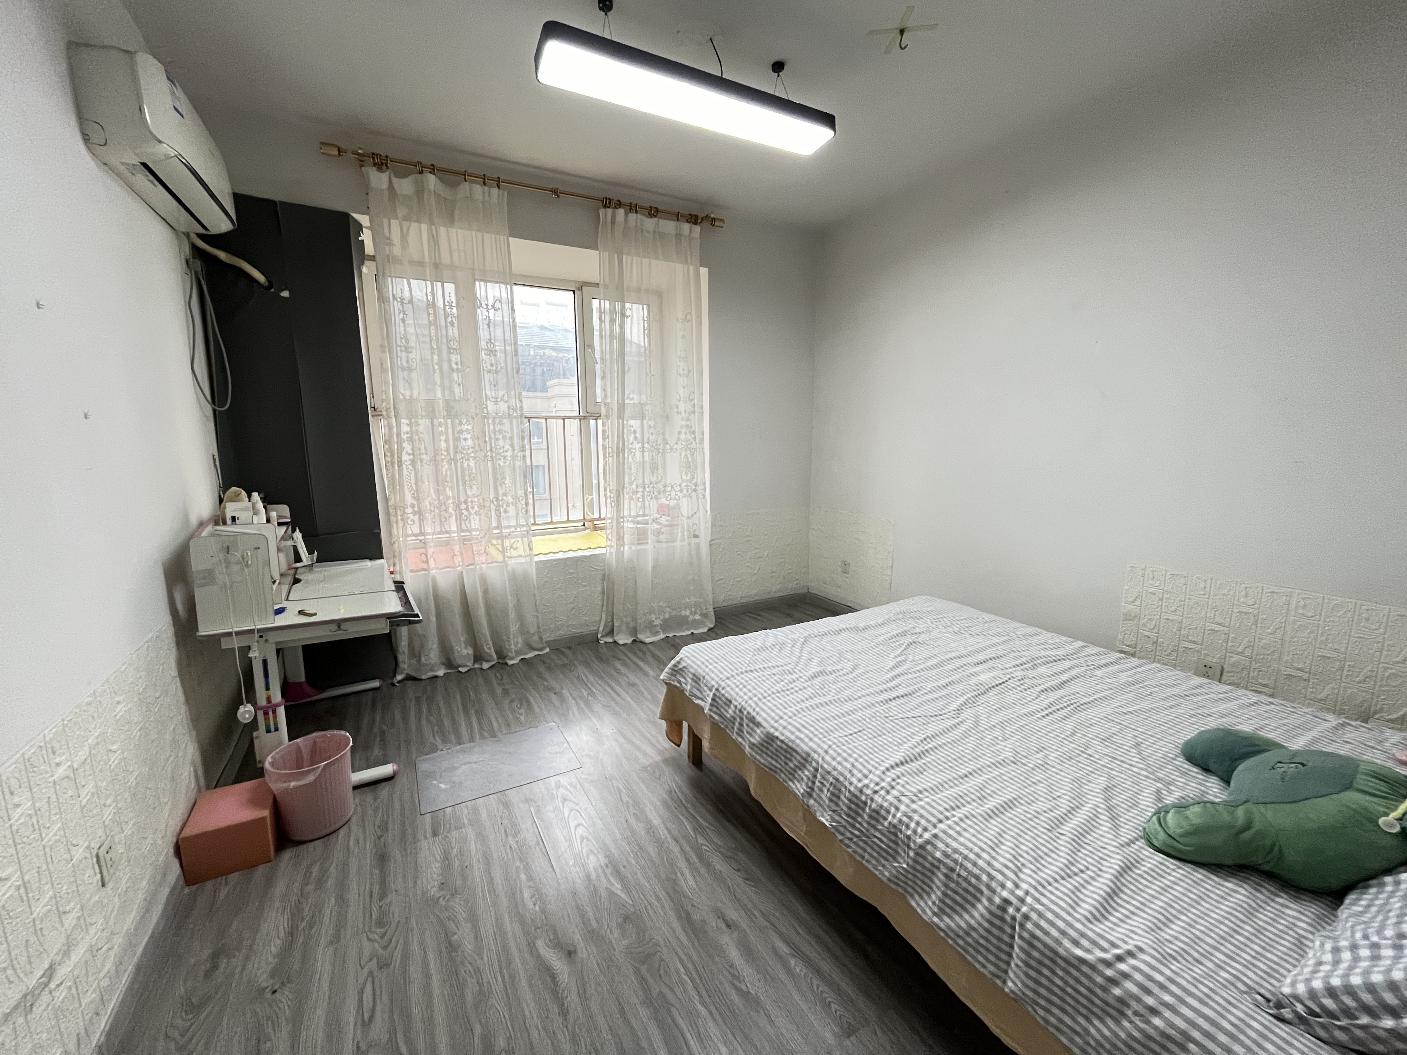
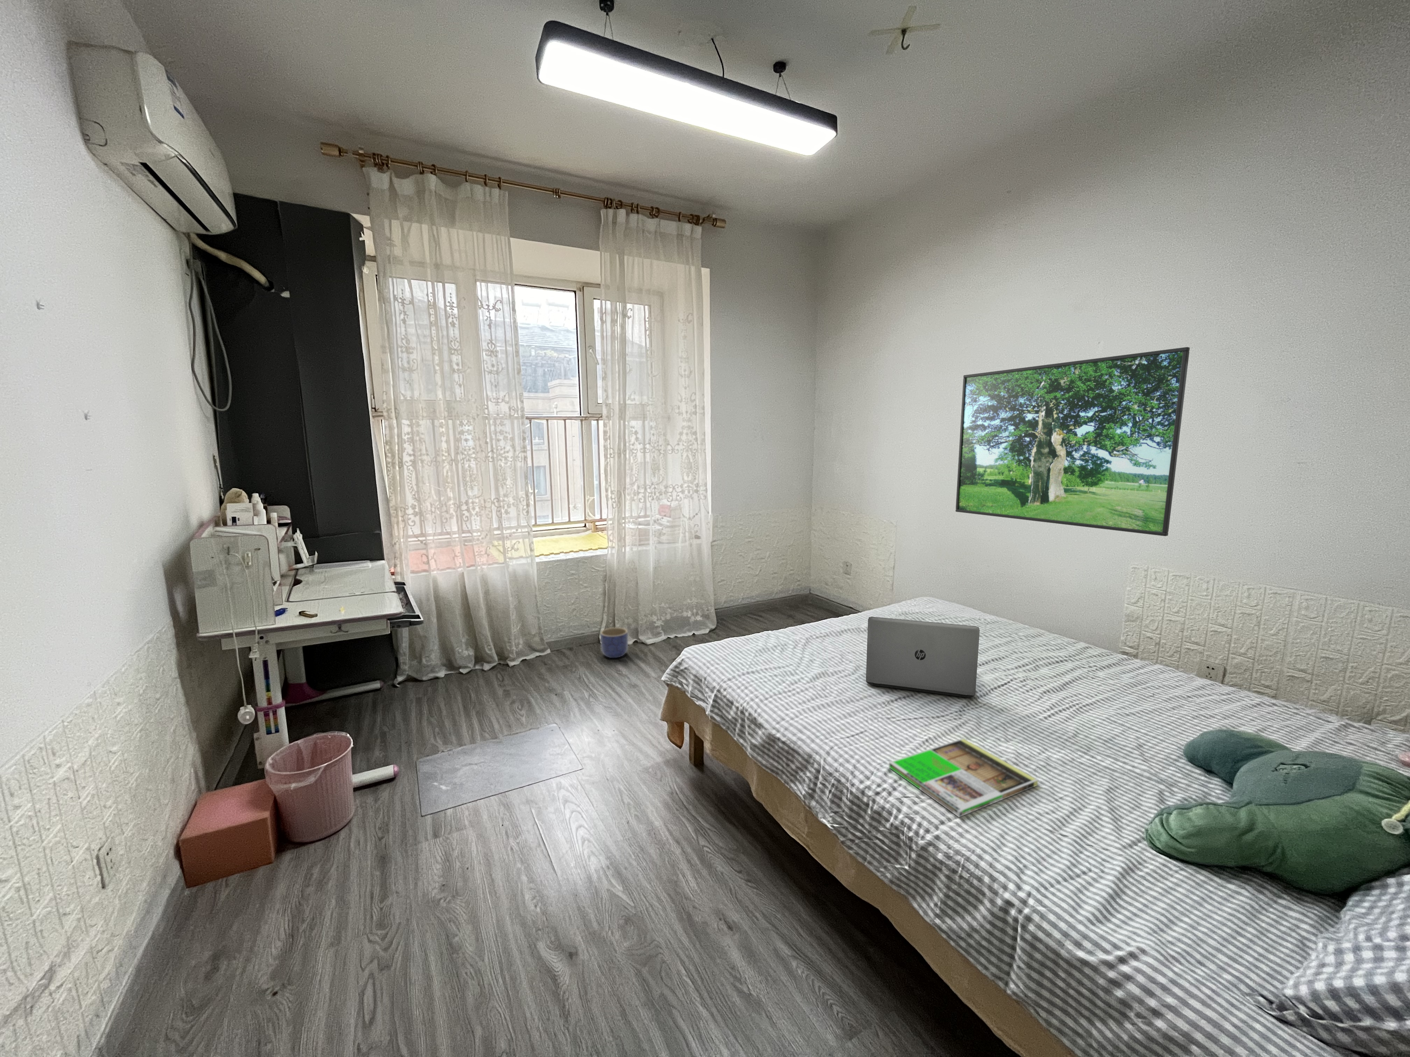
+ planter [601,627,628,658]
+ laptop [866,616,980,698]
+ magazine [888,738,1038,817]
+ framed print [955,346,1190,536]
